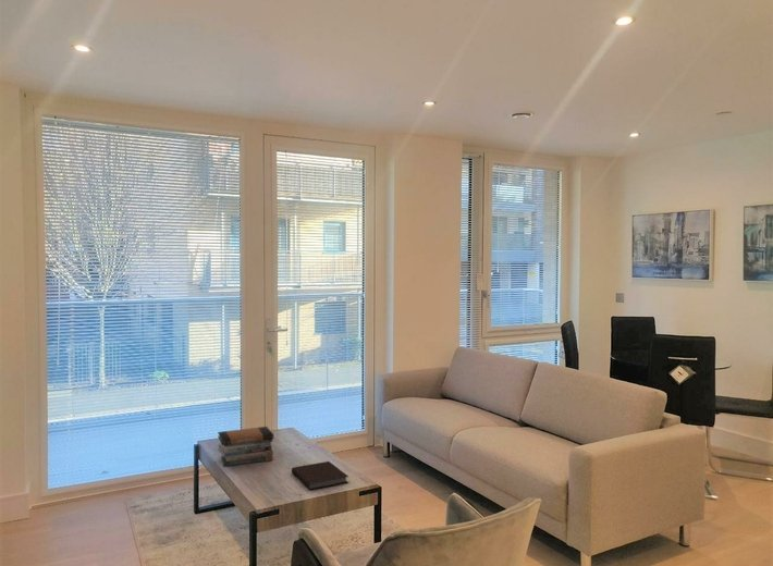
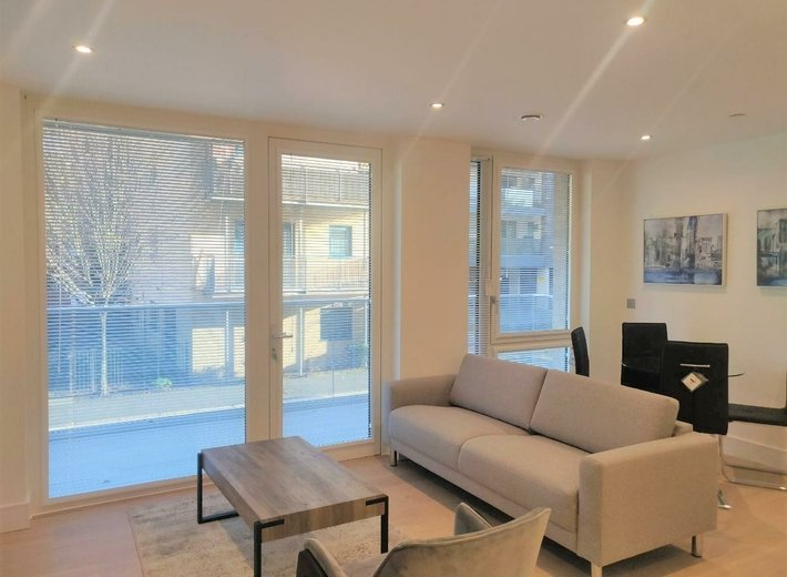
- notebook [291,460,349,491]
- book stack [217,426,274,467]
